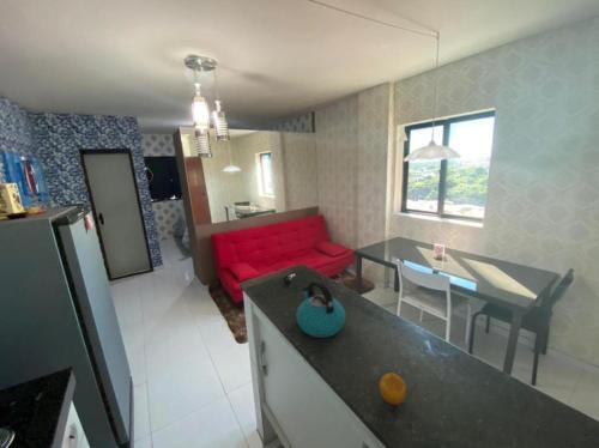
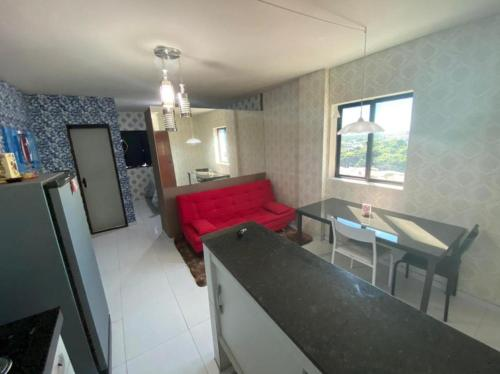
- fruit [379,373,407,406]
- kettle [295,279,346,339]
